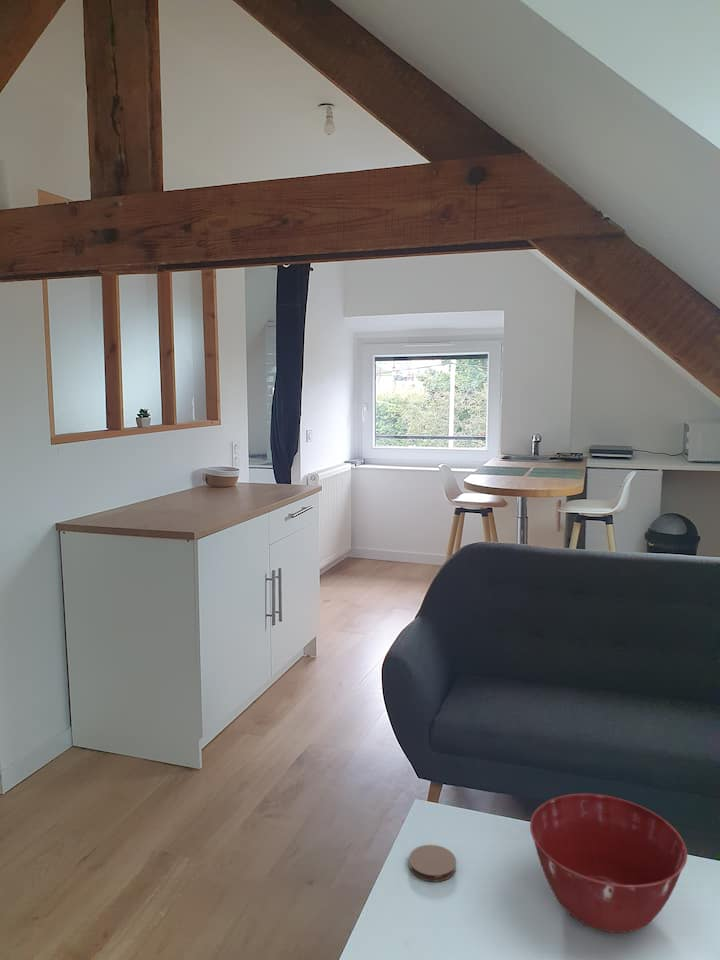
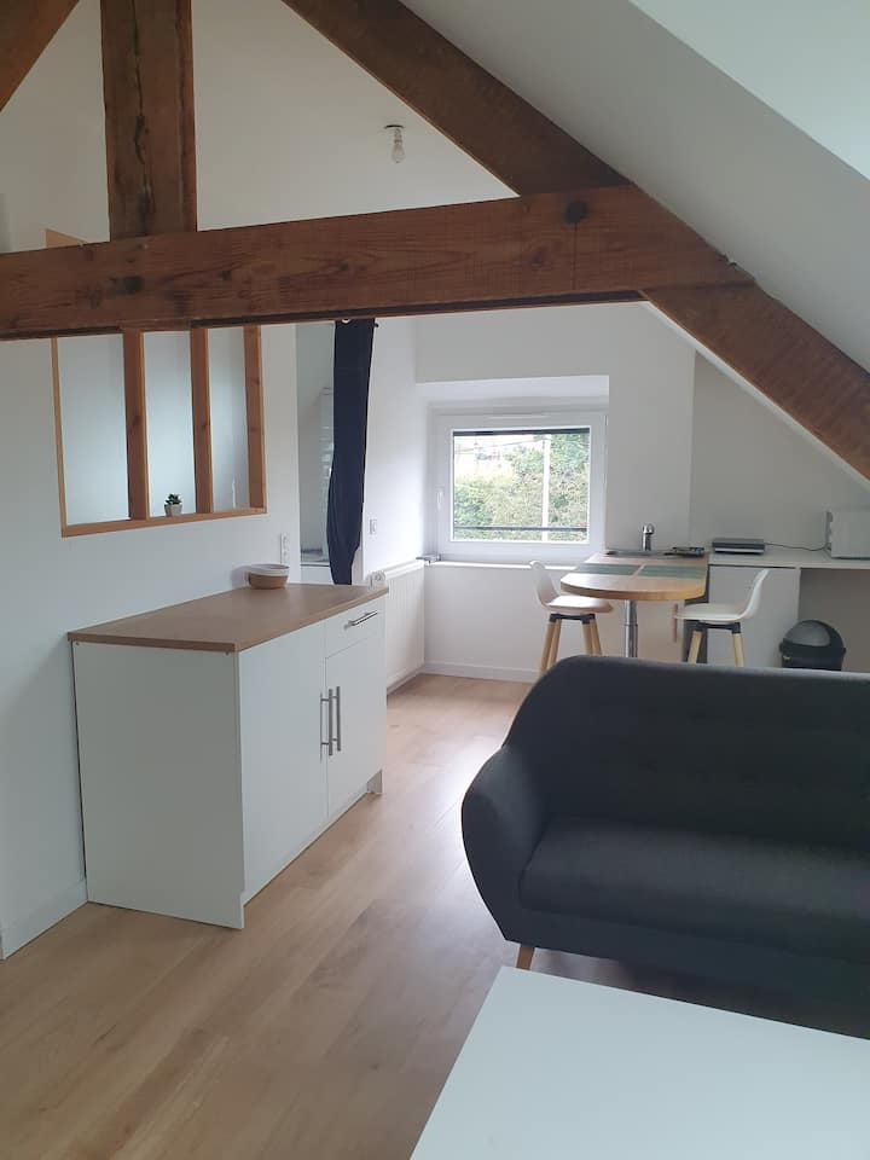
- mixing bowl [529,793,688,934]
- coaster [408,844,457,883]
